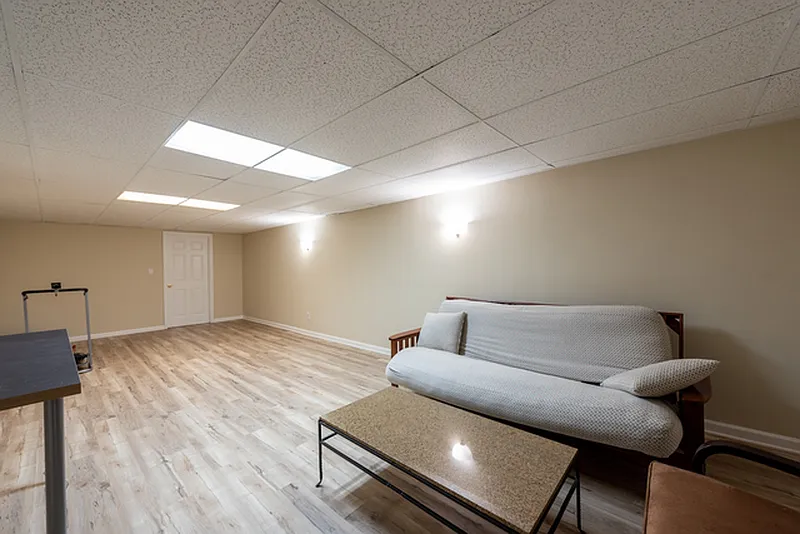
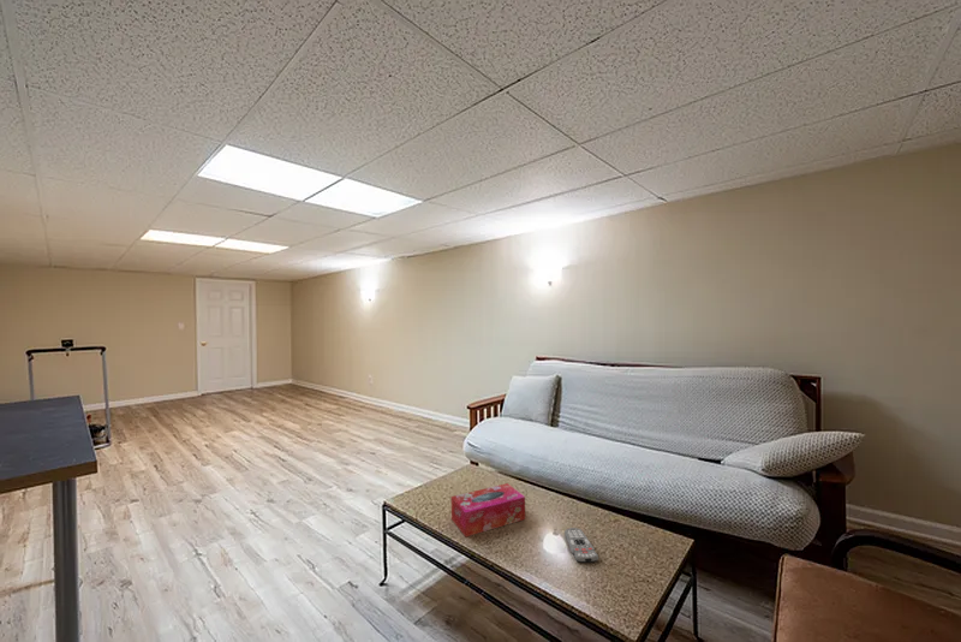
+ tissue box [450,482,526,539]
+ remote control [563,527,599,564]
